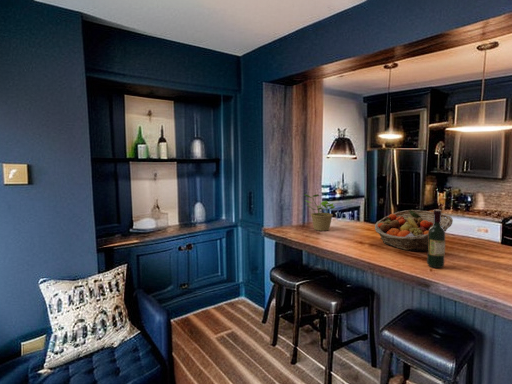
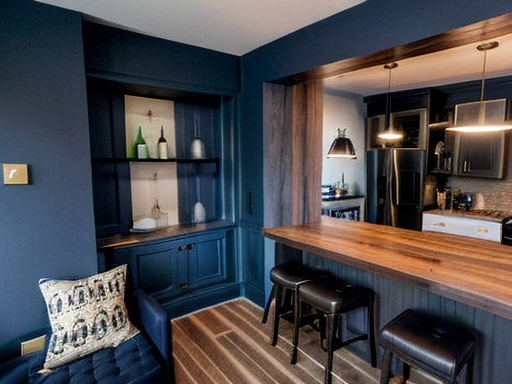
- potted plant [303,193,336,232]
- fruit basket [374,209,454,252]
- wine bottle [426,209,446,269]
